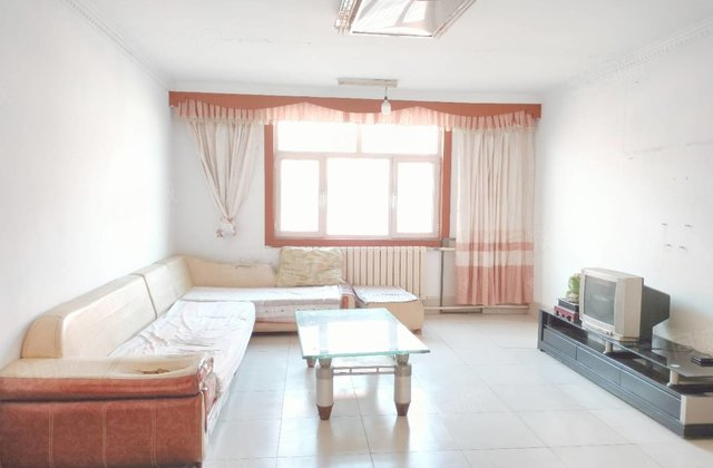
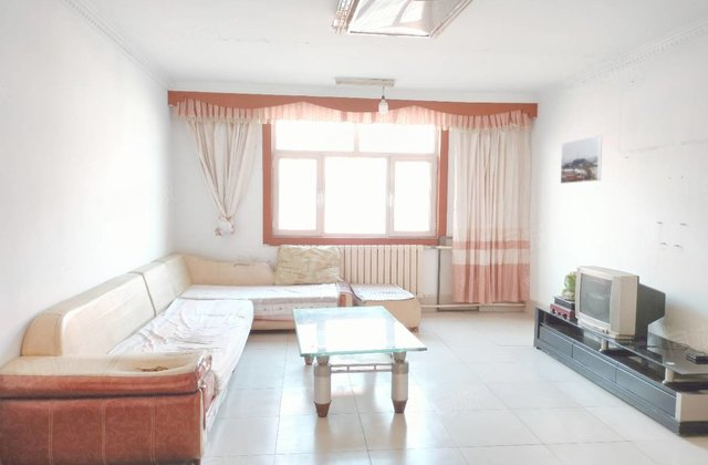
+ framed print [560,134,603,185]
